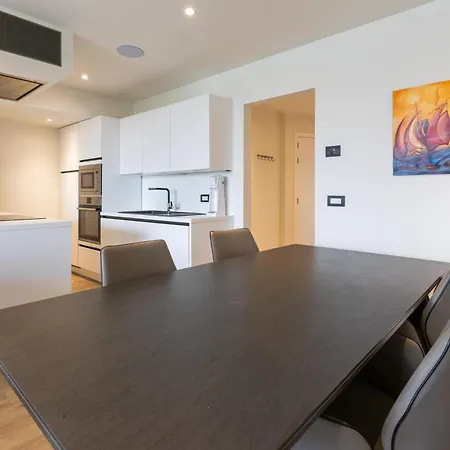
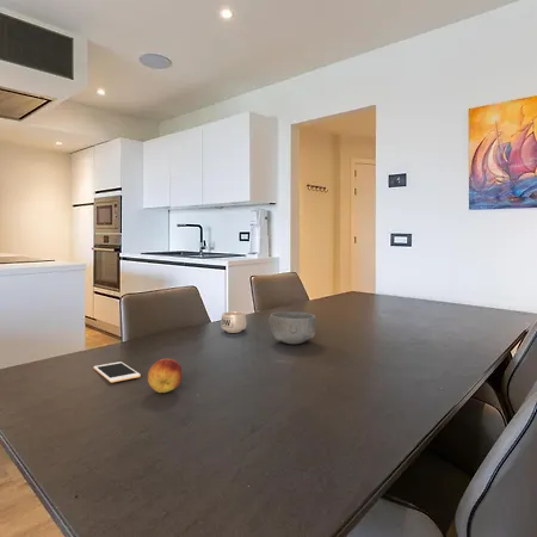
+ bowl [267,310,317,345]
+ fruit [147,358,183,394]
+ mug [220,310,248,334]
+ cell phone [93,360,142,383]
